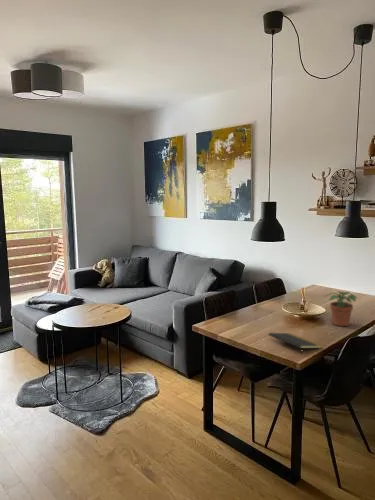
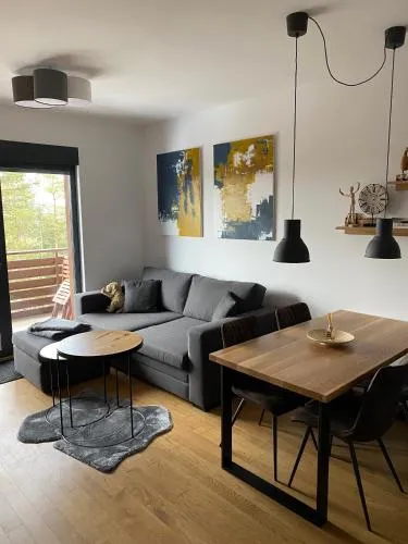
- potted plant [323,290,358,327]
- notepad [268,332,323,355]
